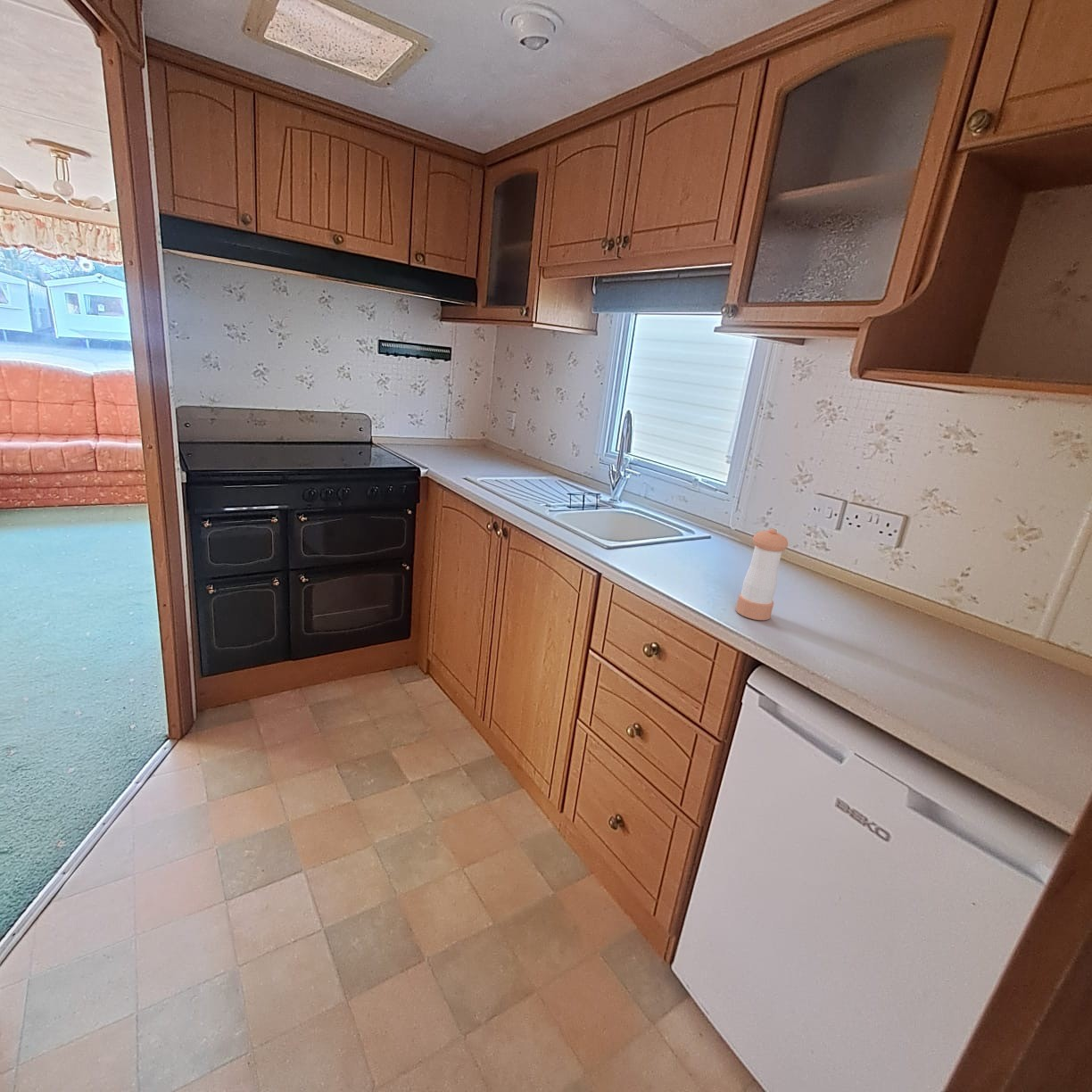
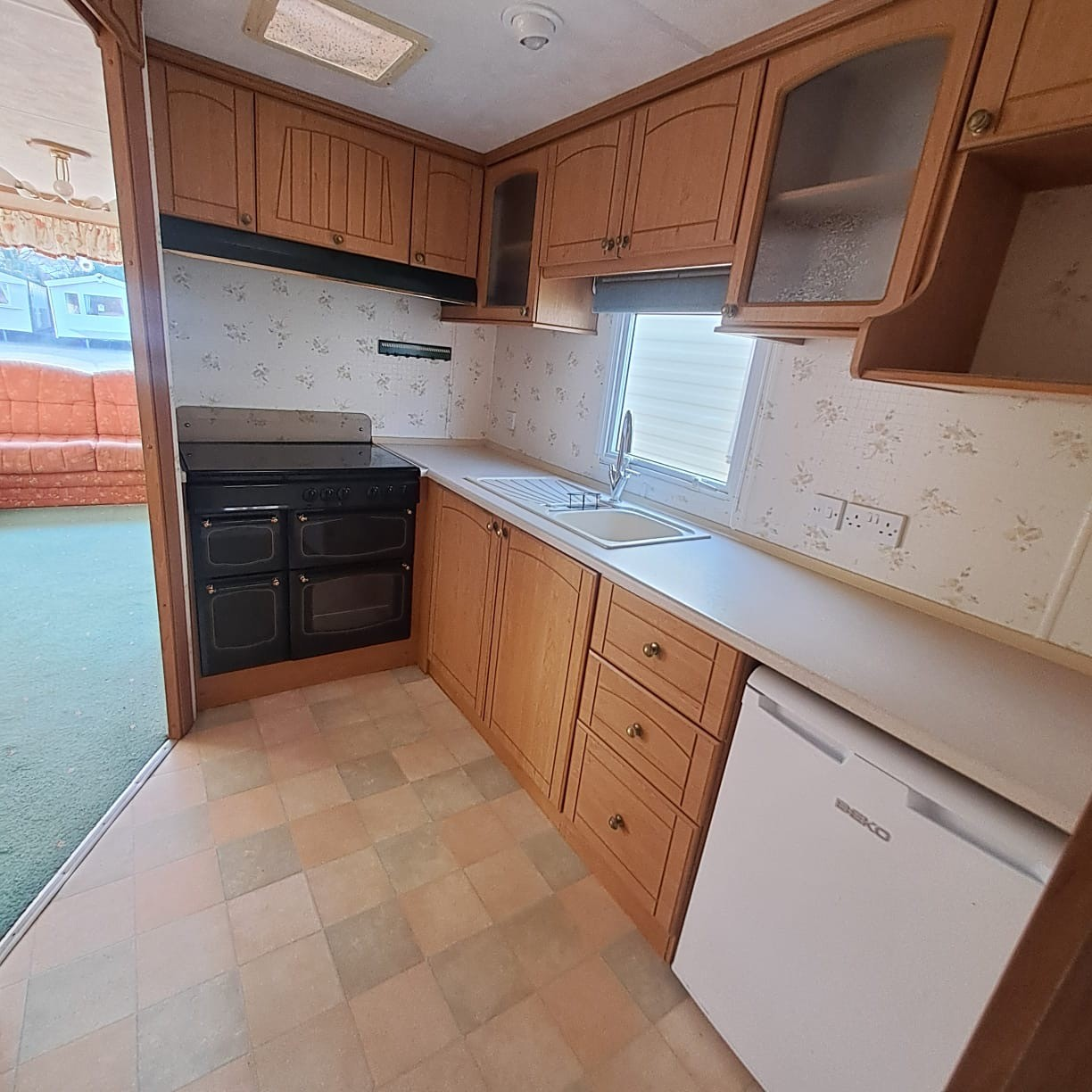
- pepper shaker [735,528,789,621]
